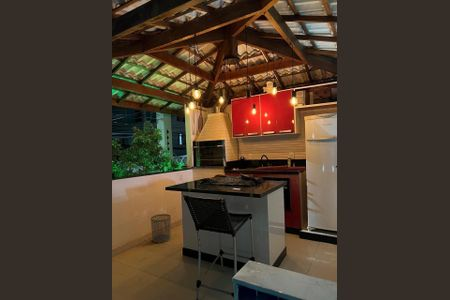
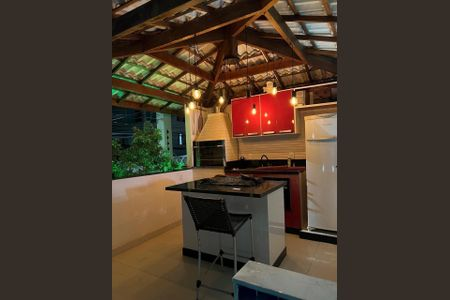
- waste bin [150,213,172,244]
